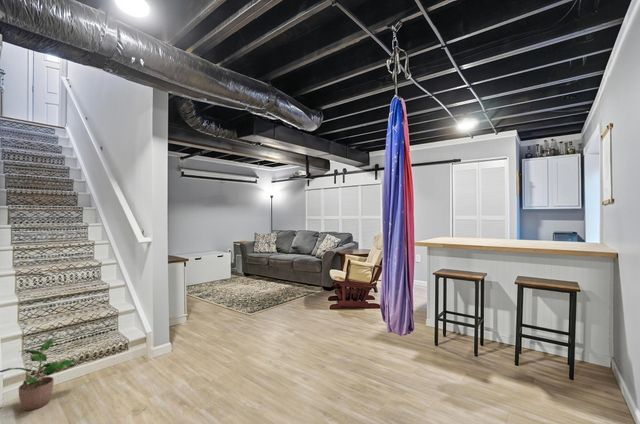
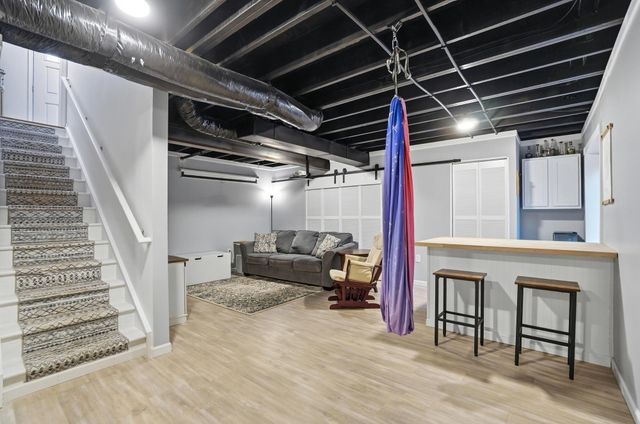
- potted plant [0,338,76,411]
